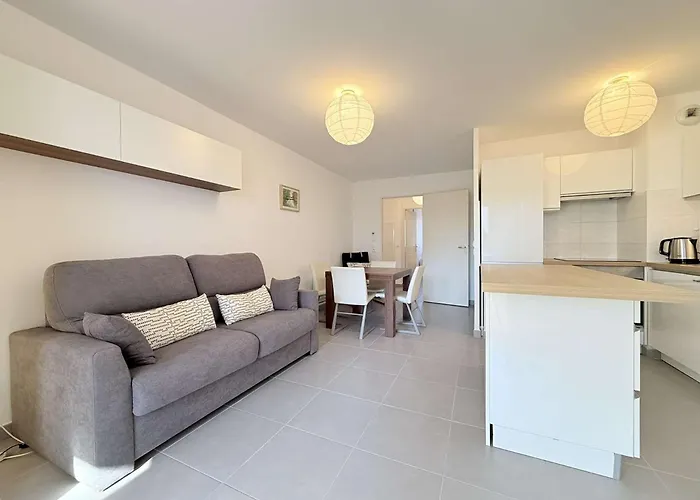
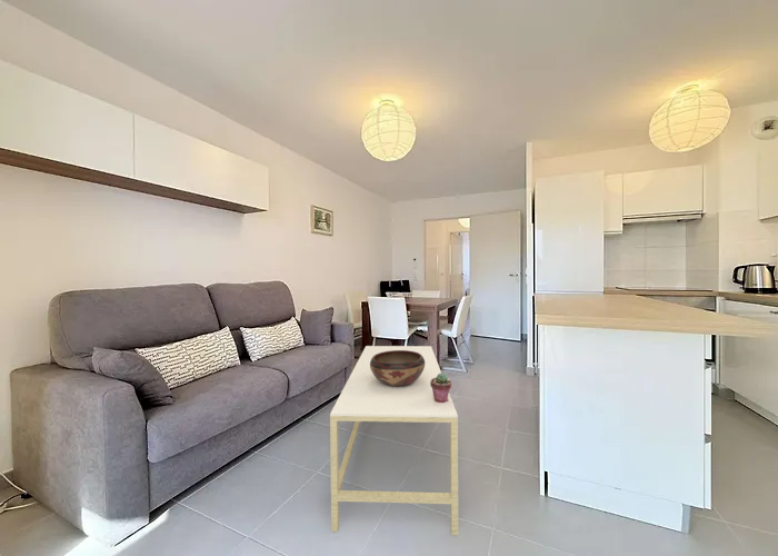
+ decorative bowl [370,350,425,387]
+ potted succulent [430,373,452,403]
+ coffee table [329,345,459,536]
